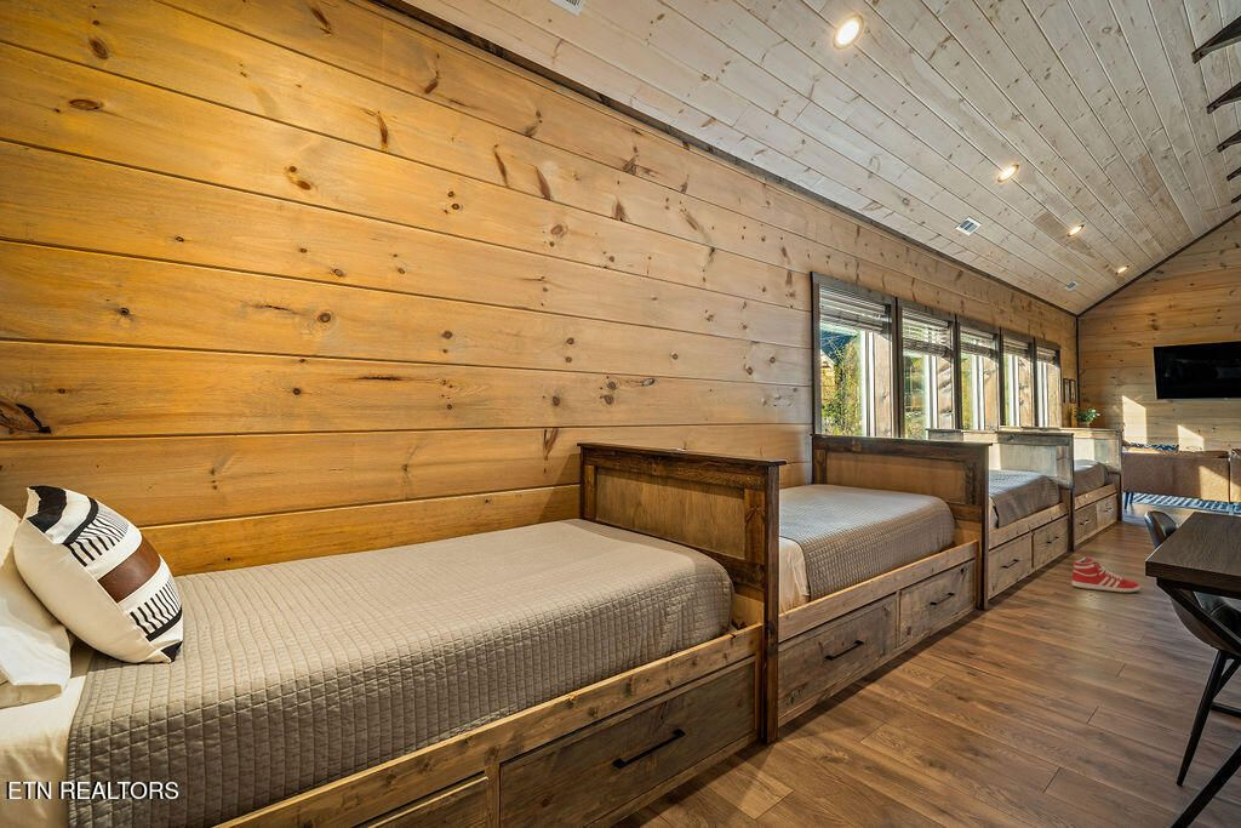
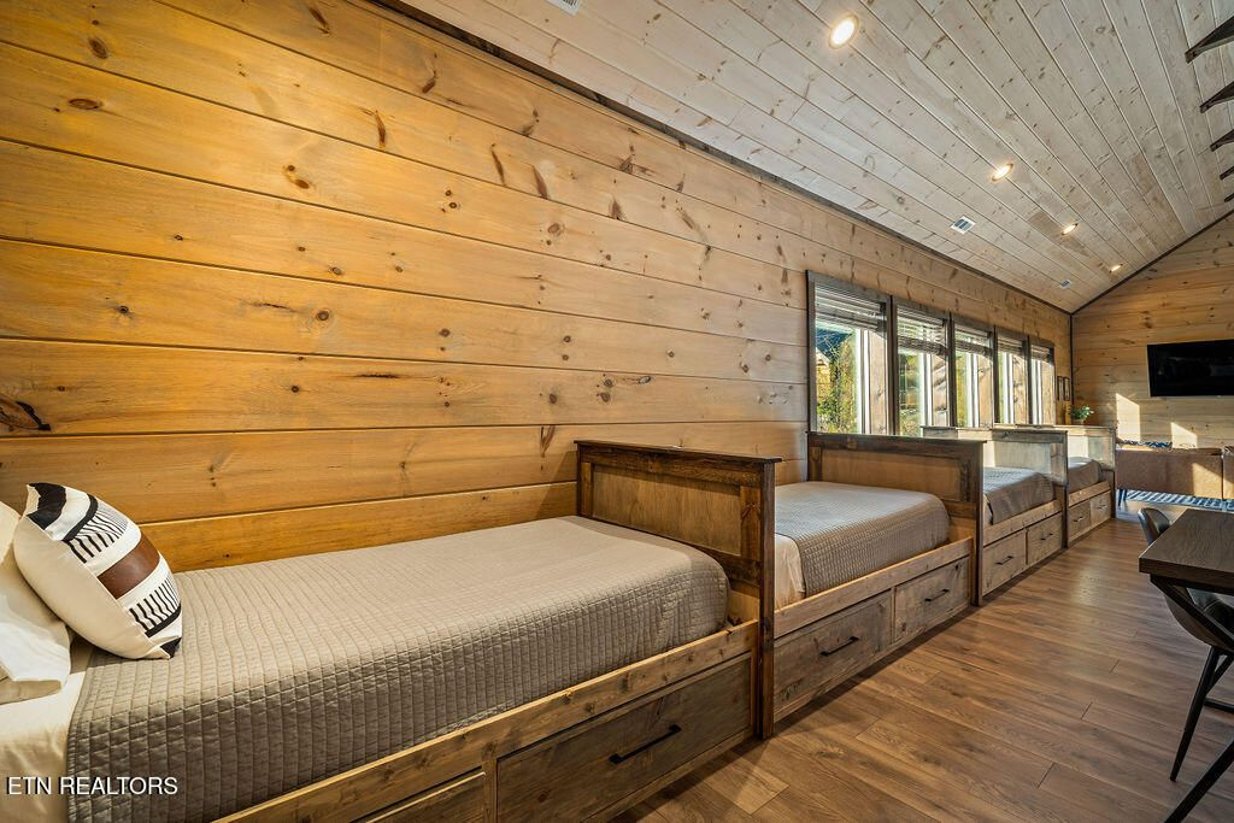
- sneaker [1071,556,1142,594]
